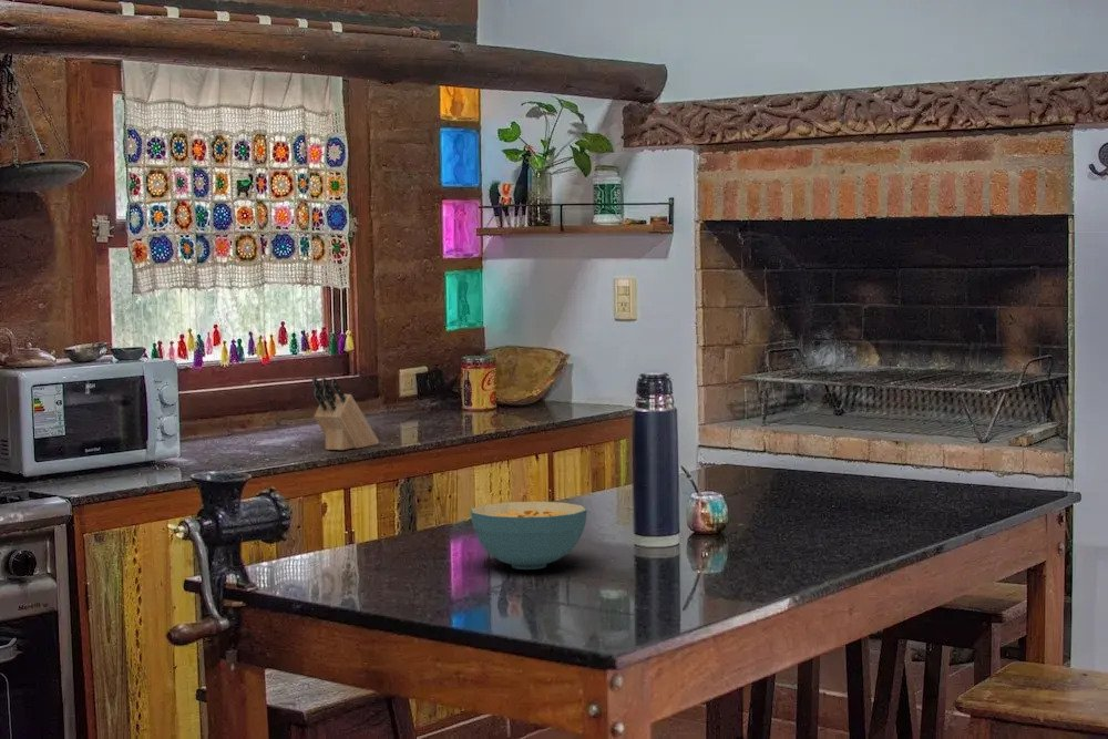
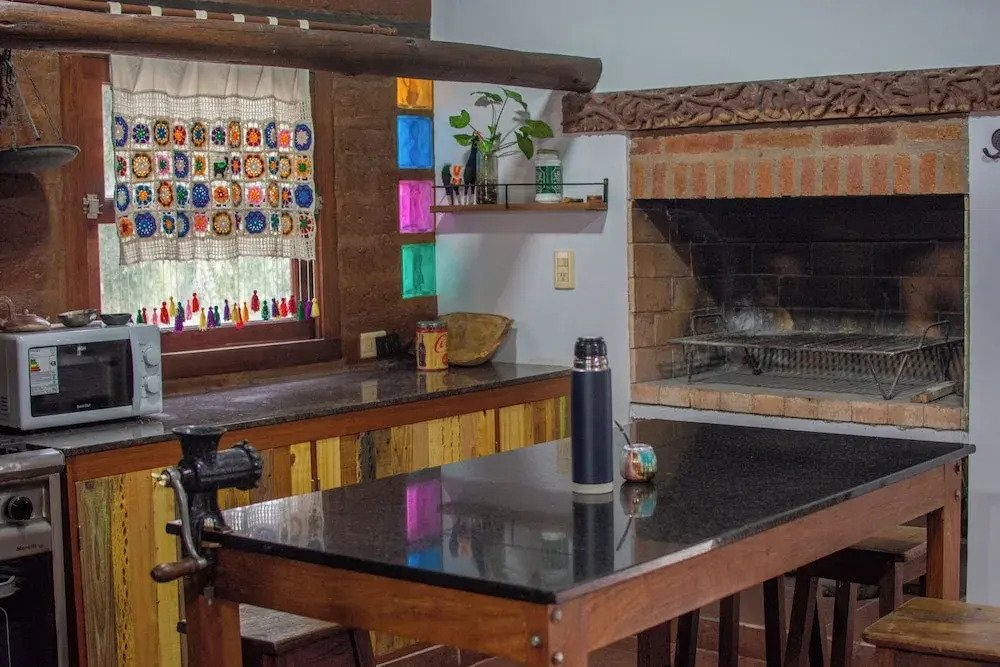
- knife block [311,376,380,451]
- cereal bowl [470,501,588,571]
